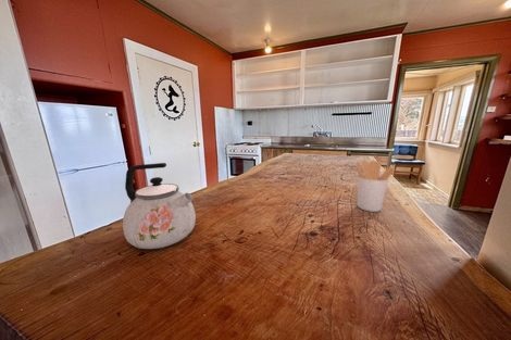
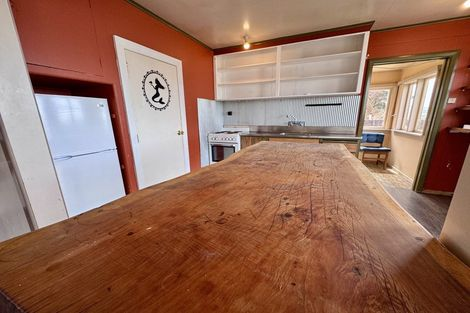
- utensil holder [356,159,396,213]
- kettle [122,162,197,250]
